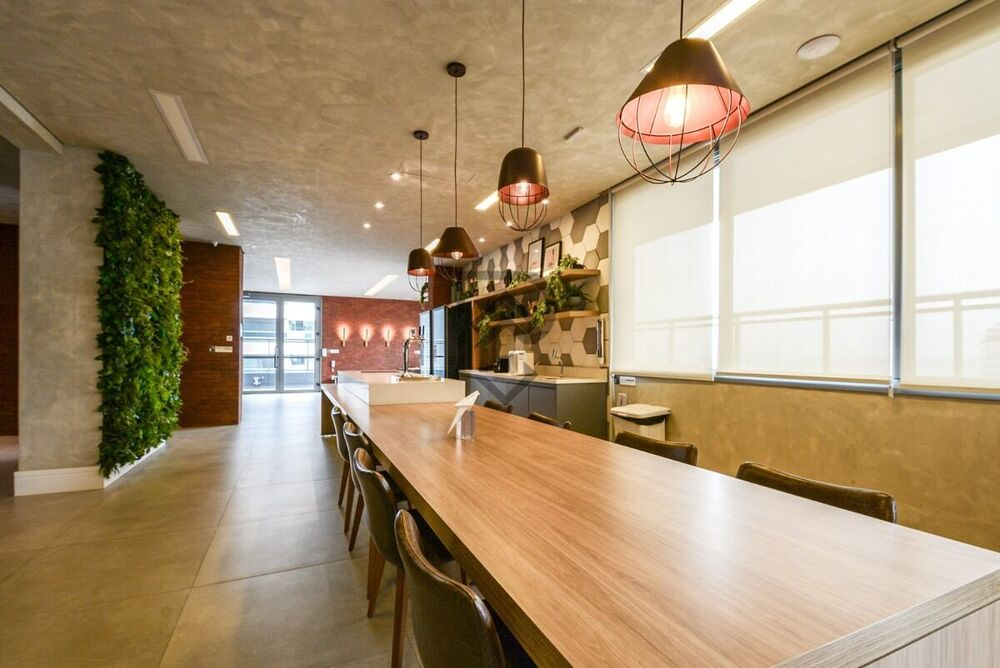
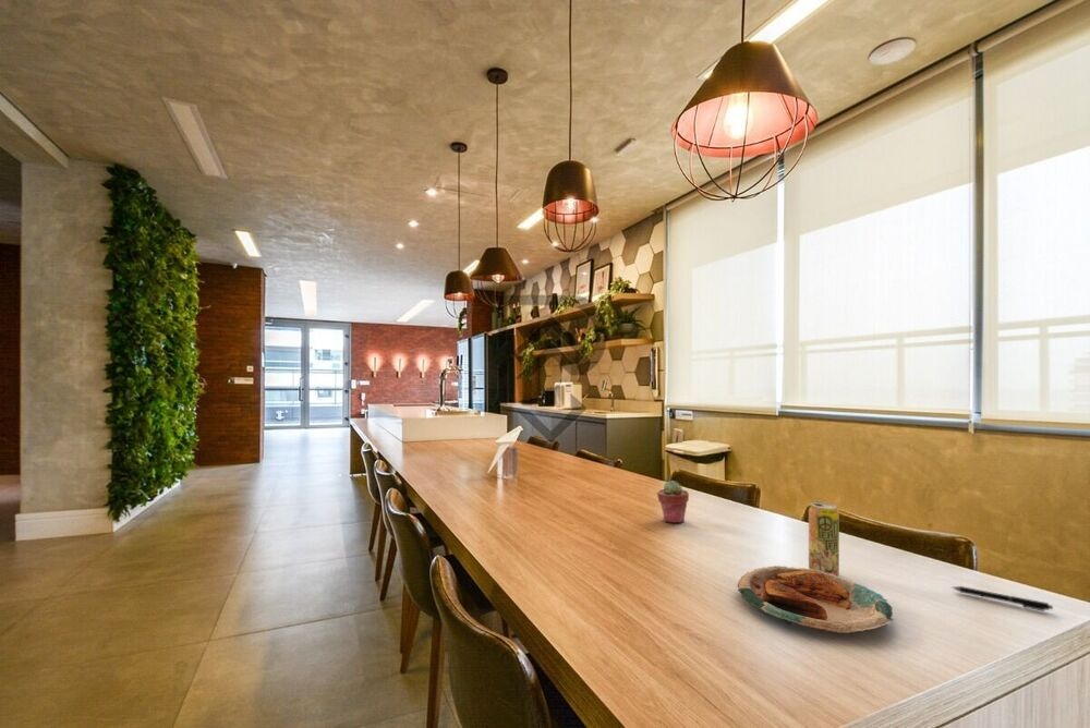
+ pen [950,585,1054,612]
+ plate [737,565,894,634]
+ beverage can [808,501,840,577]
+ potted succulent [656,480,690,524]
